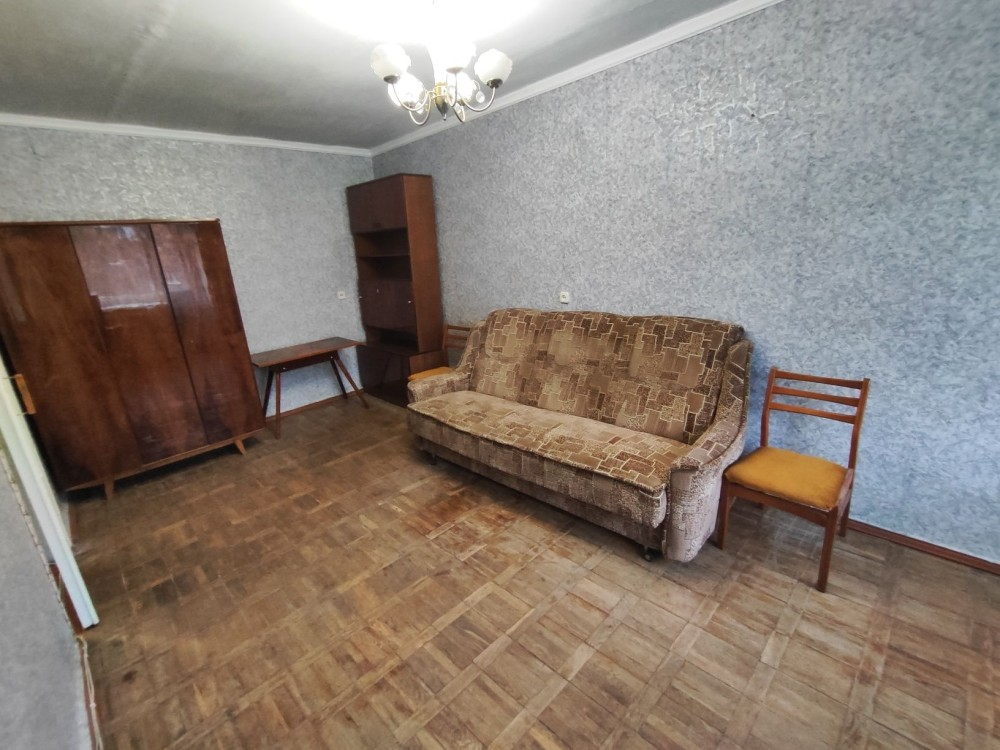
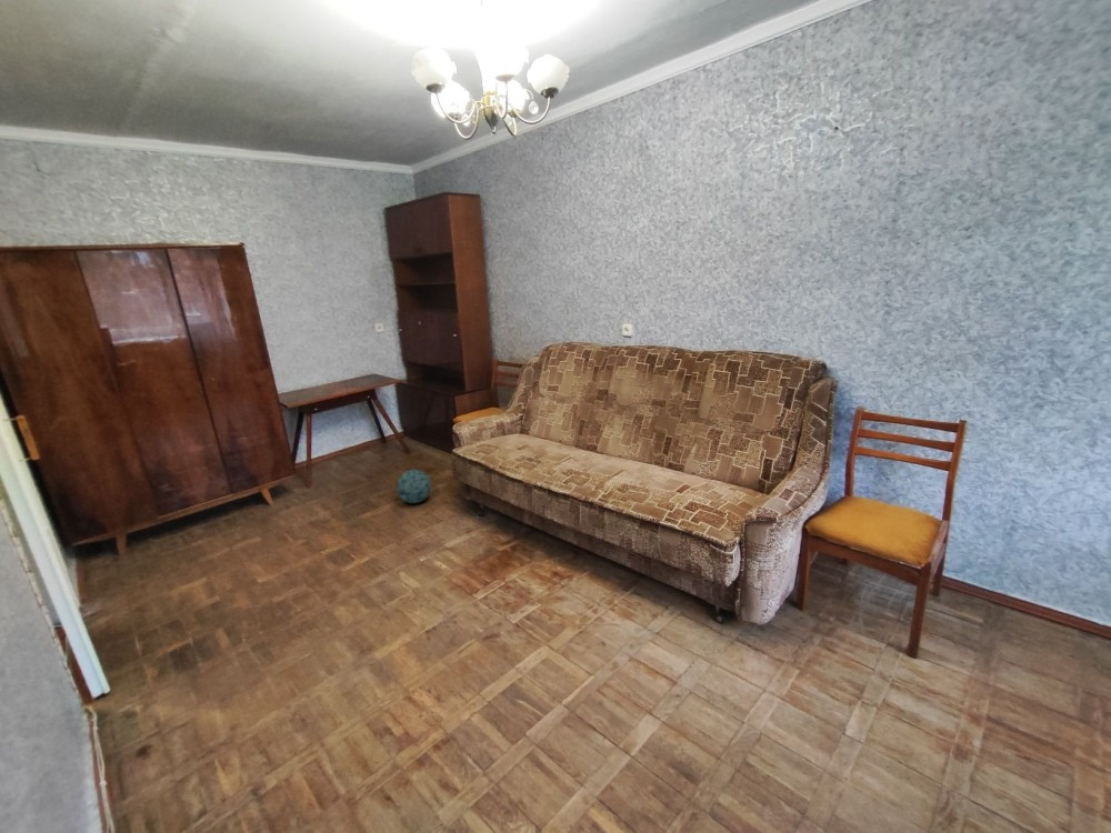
+ ball [396,469,432,504]
